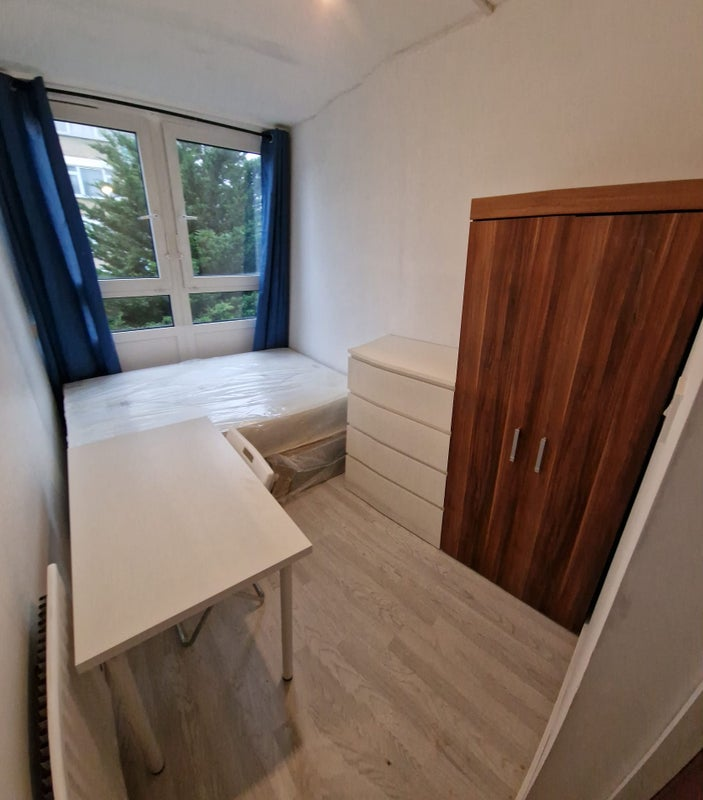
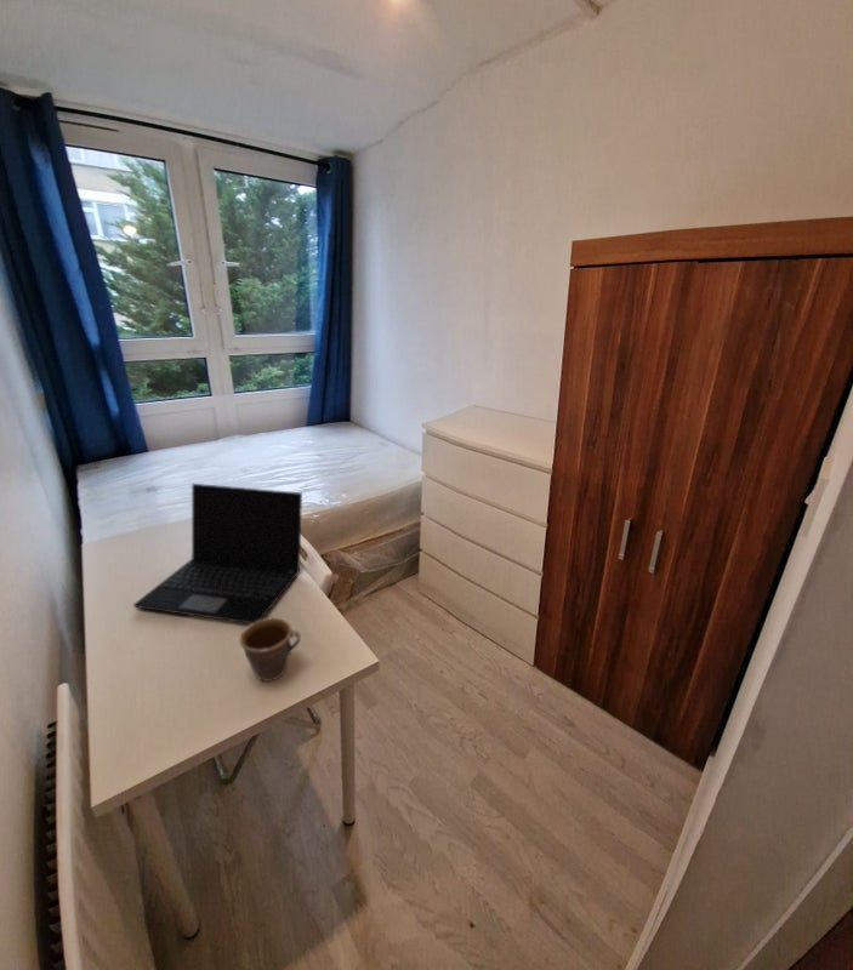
+ laptop [132,483,303,624]
+ mug [239,617,302,683]
